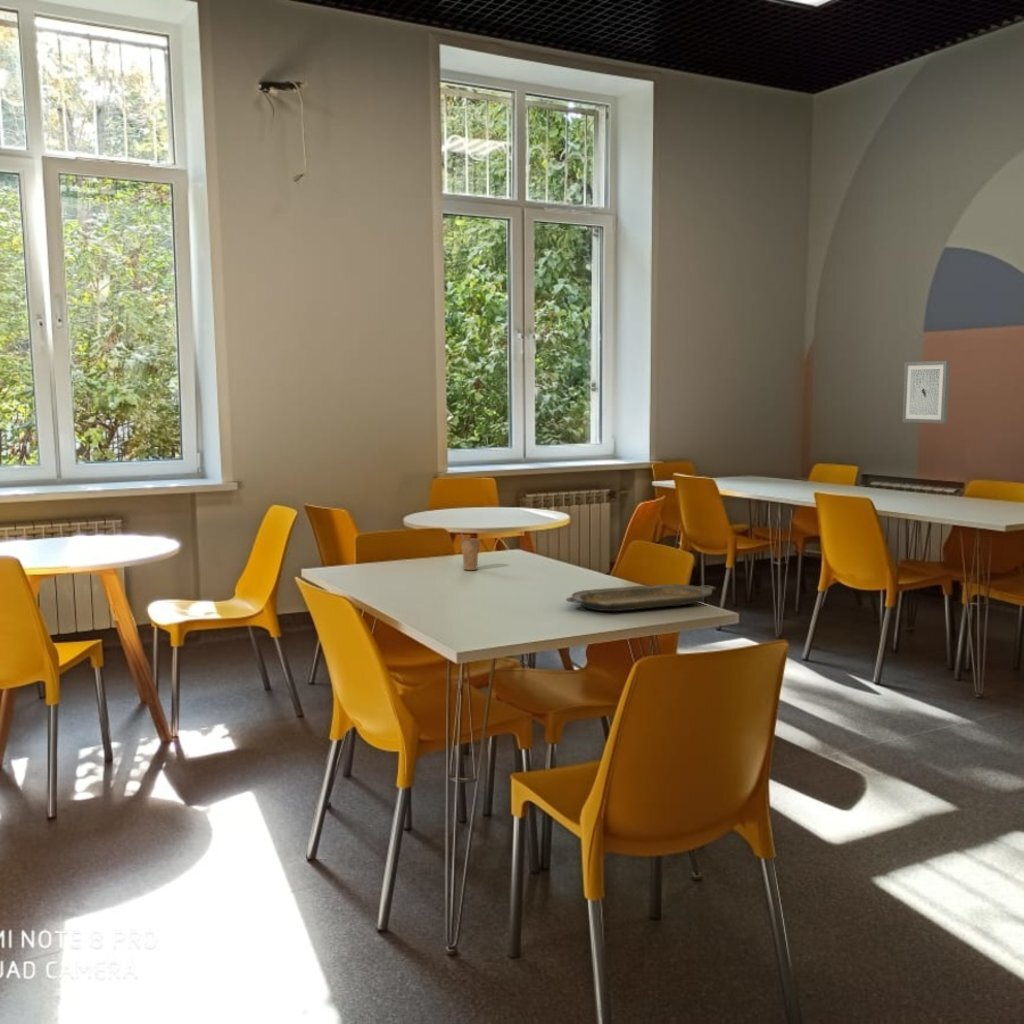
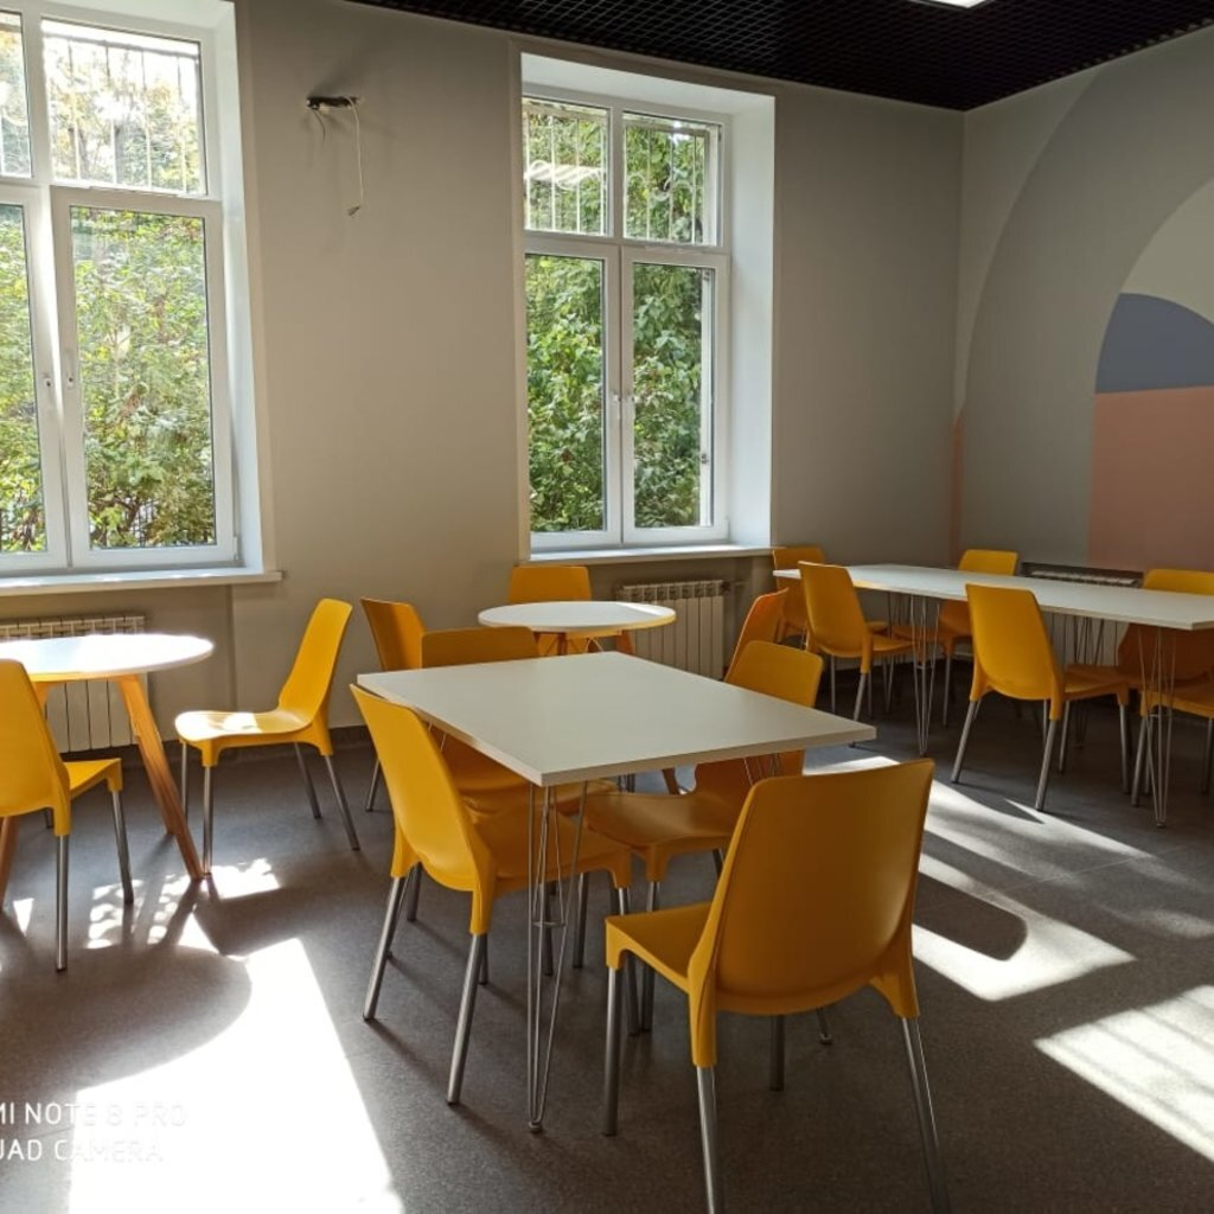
- wall art [901,360,951,424]
- cup [460,531,480,571]
- serving tray [565,583,717,612]
